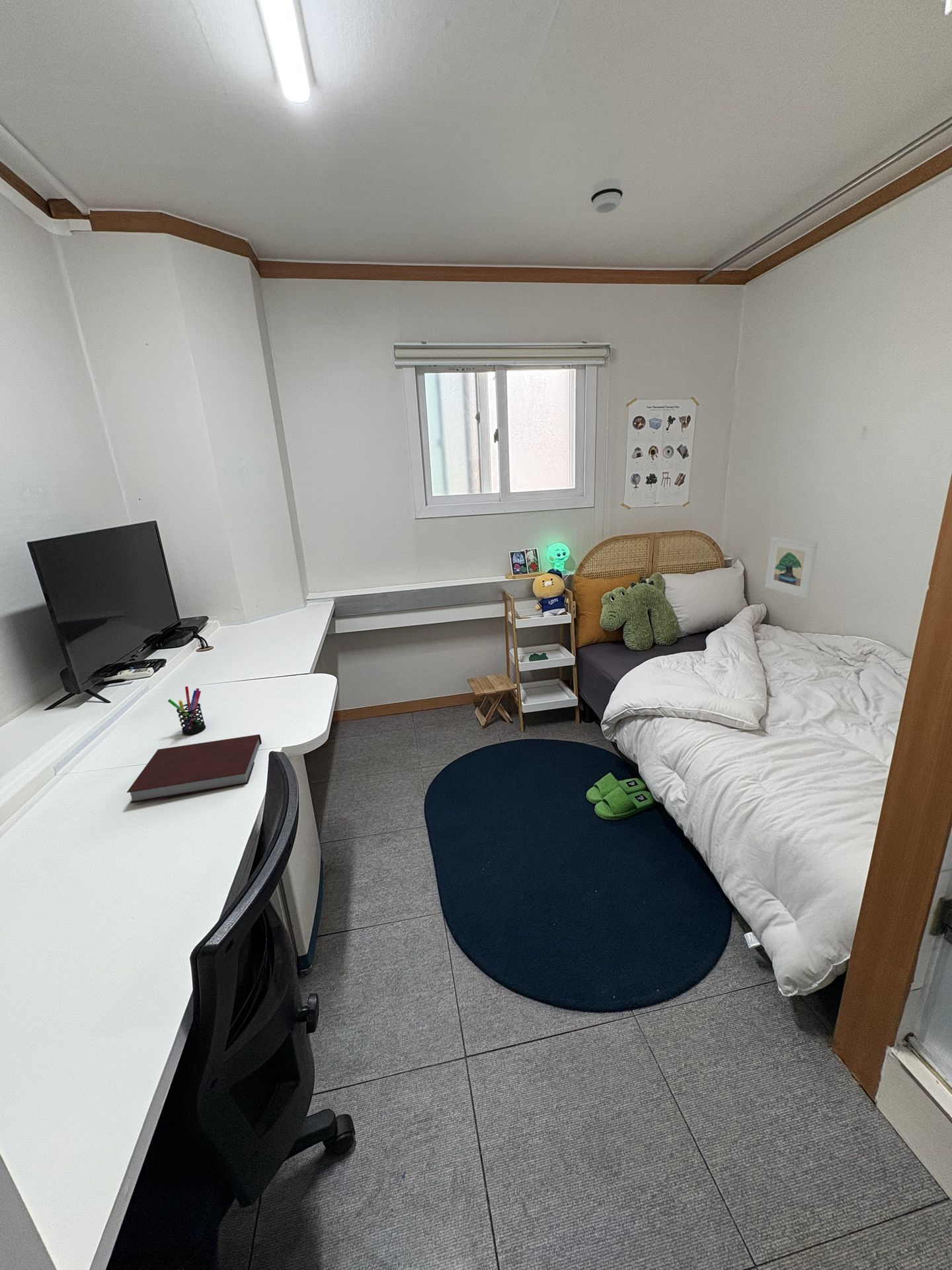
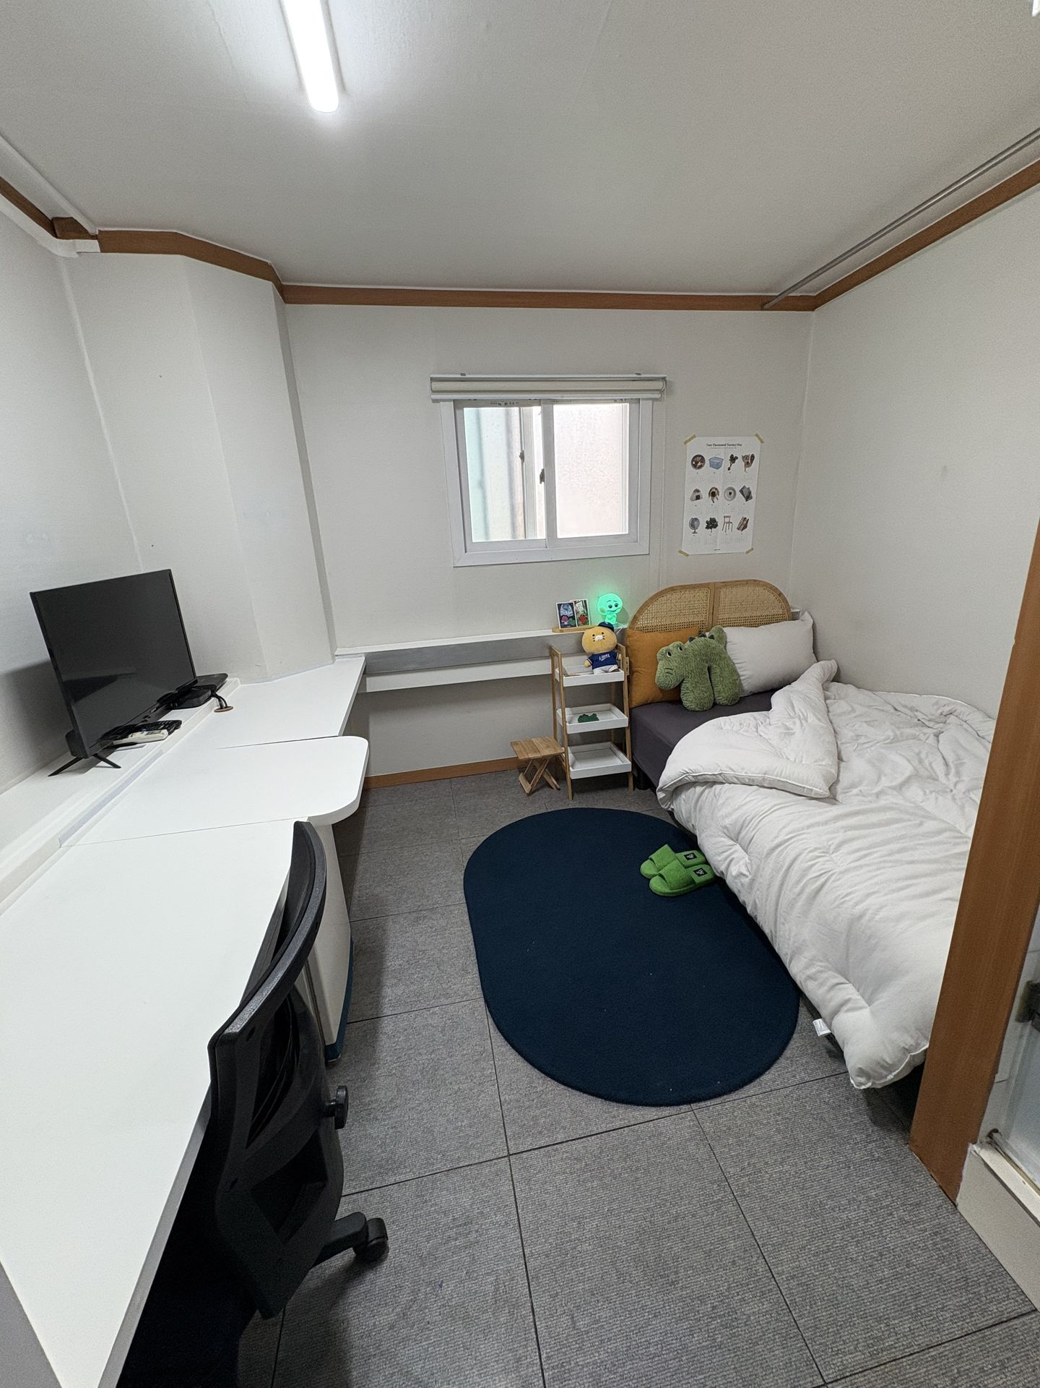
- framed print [764,535,818,599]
- notebook [126,734,262,804]
- pen holder [167,686,206,736]
- smoke detector [590,178,623,214]
